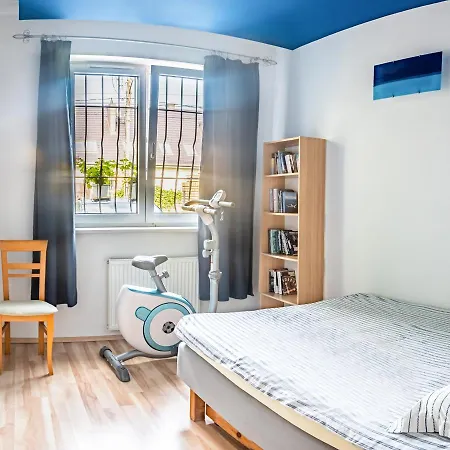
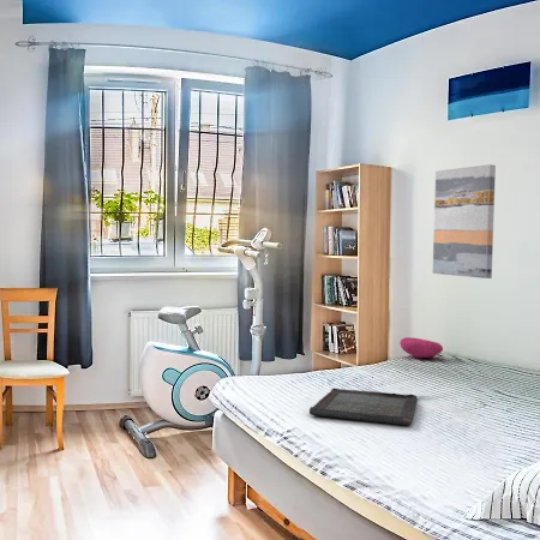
+ cushion [398,336,444,359]
+ wall art [432,163,497,280]
+ serving tray [308,386,419,426]
